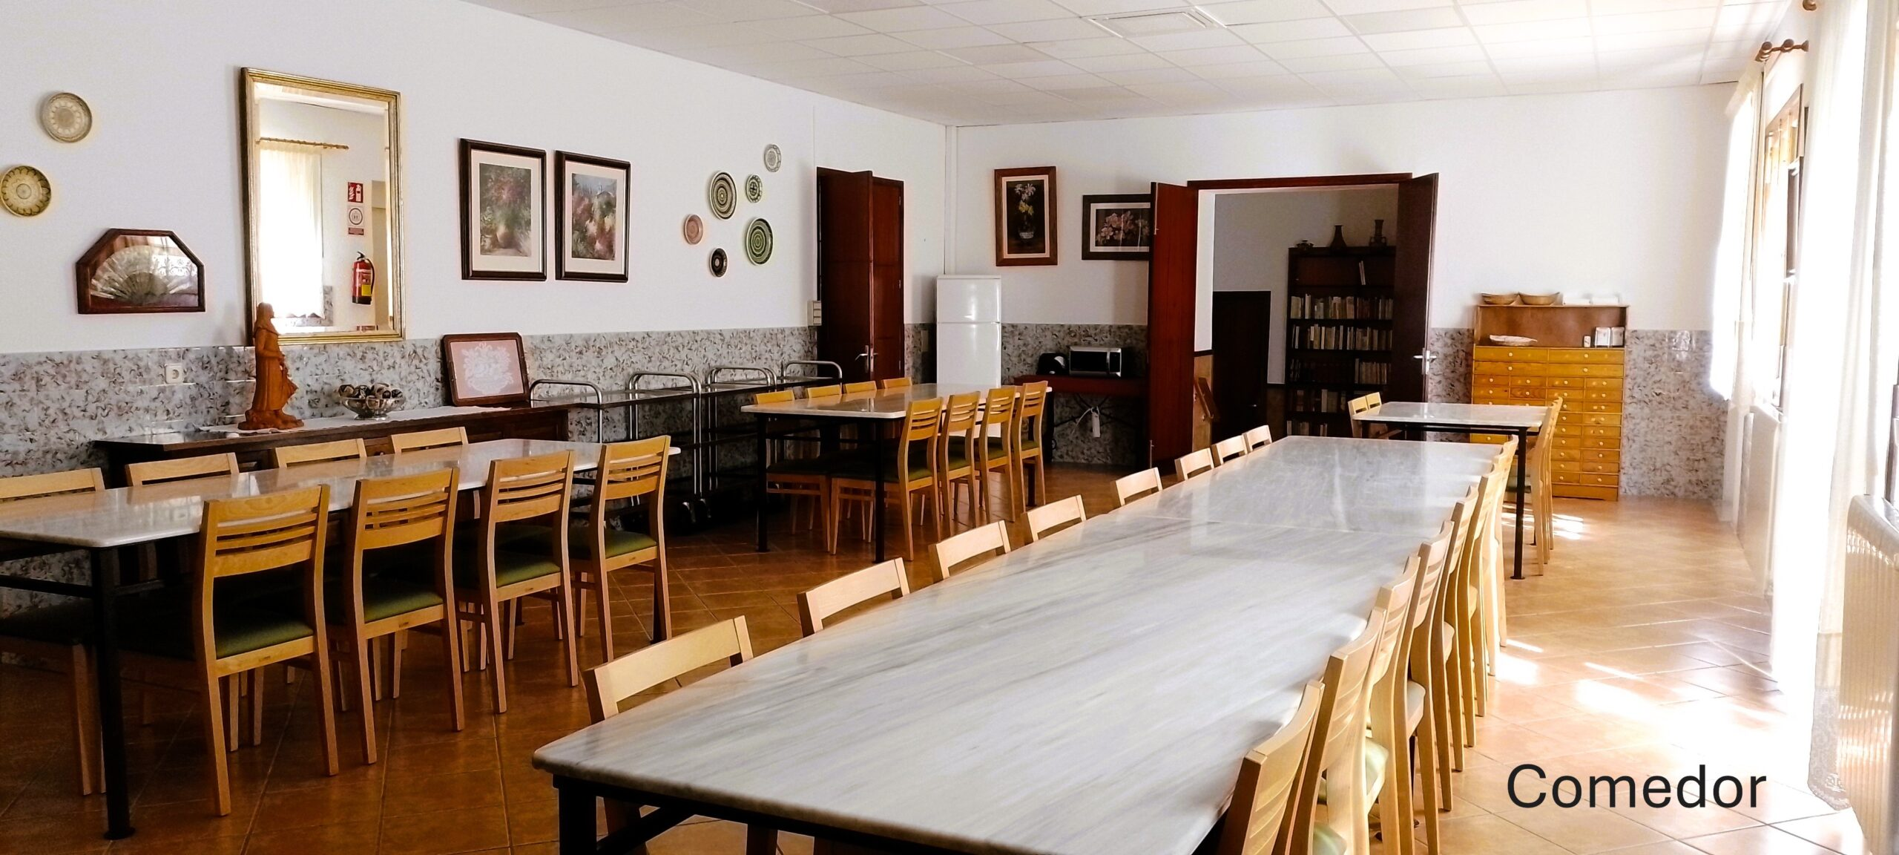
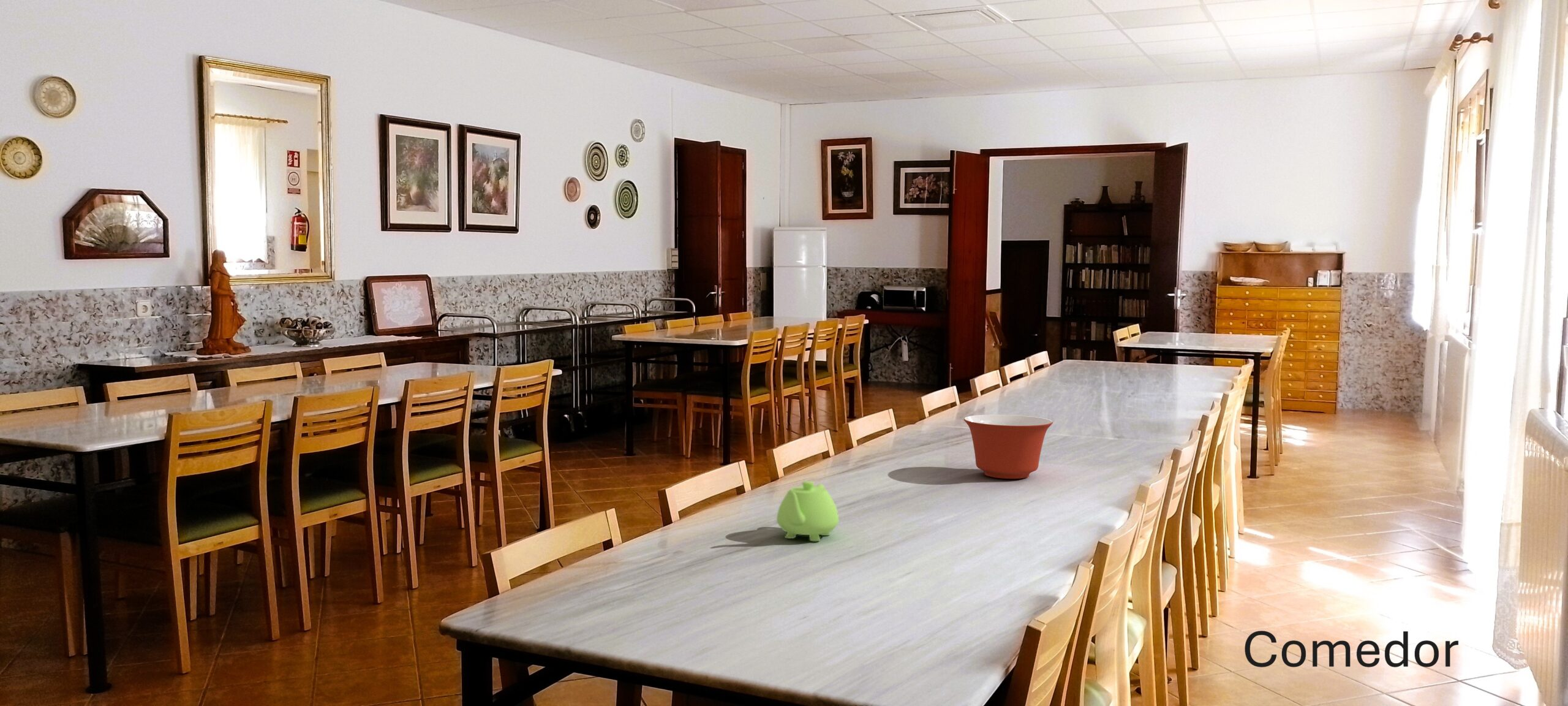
+ mixing bowl [963,414,1053,479]
+ teapot [776,480,839,542]
